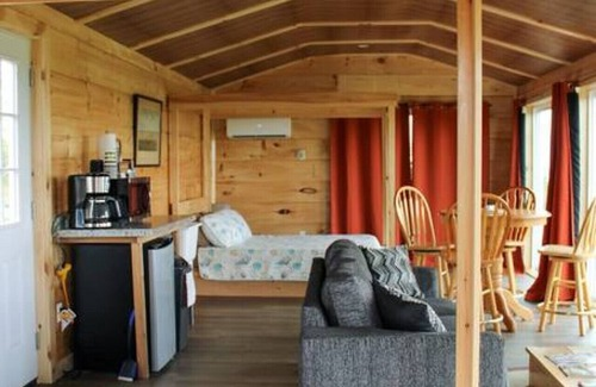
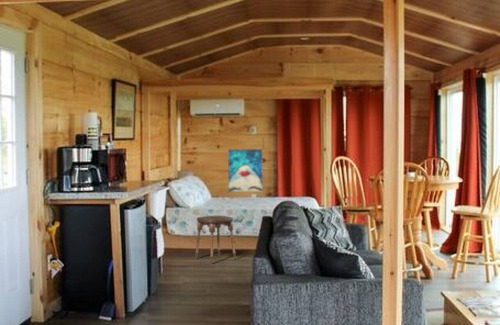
+ wall art [227,148,263,193]
+ stool [194,215,237,264]
